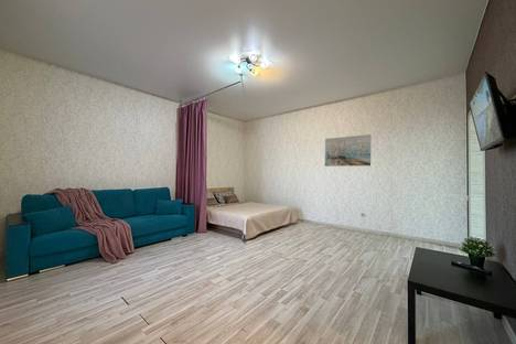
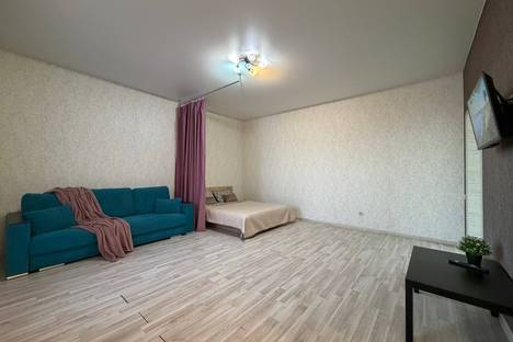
- wall art [324,133,373,168]
